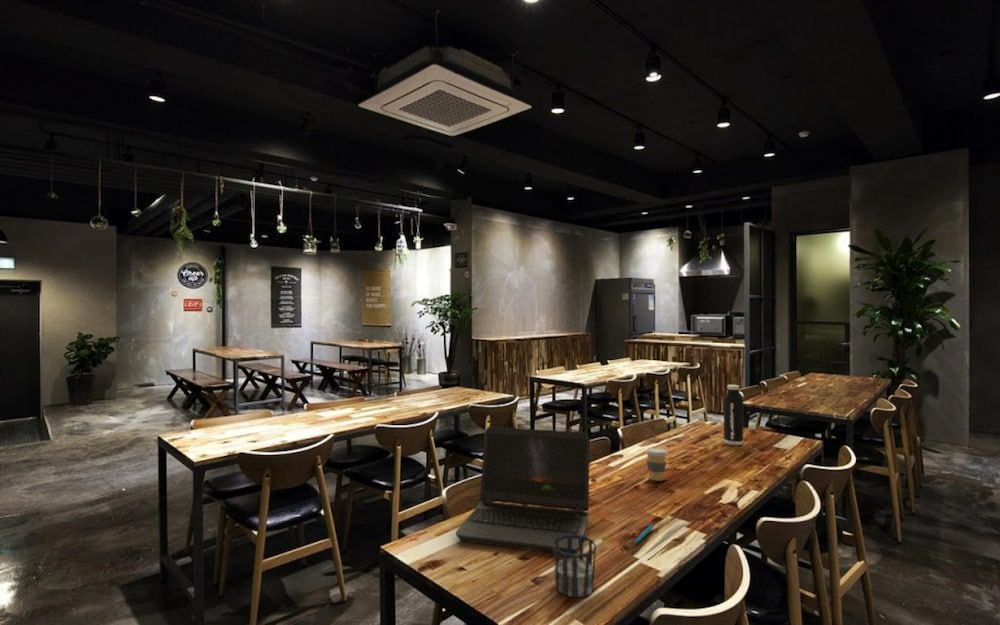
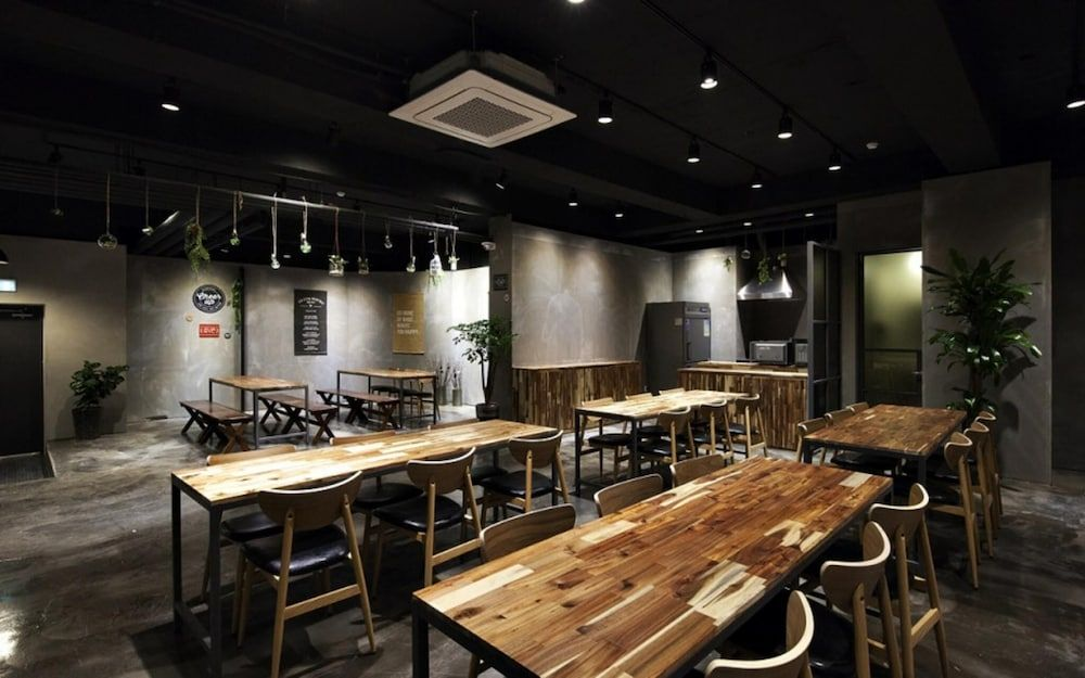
- pen [634,523,655,545]
- coffee cup [644,447,669,482]
- water bottle [723,384,744,446]
- laptop computer [455,426,591,554]
- cup [552,534,597,599]
